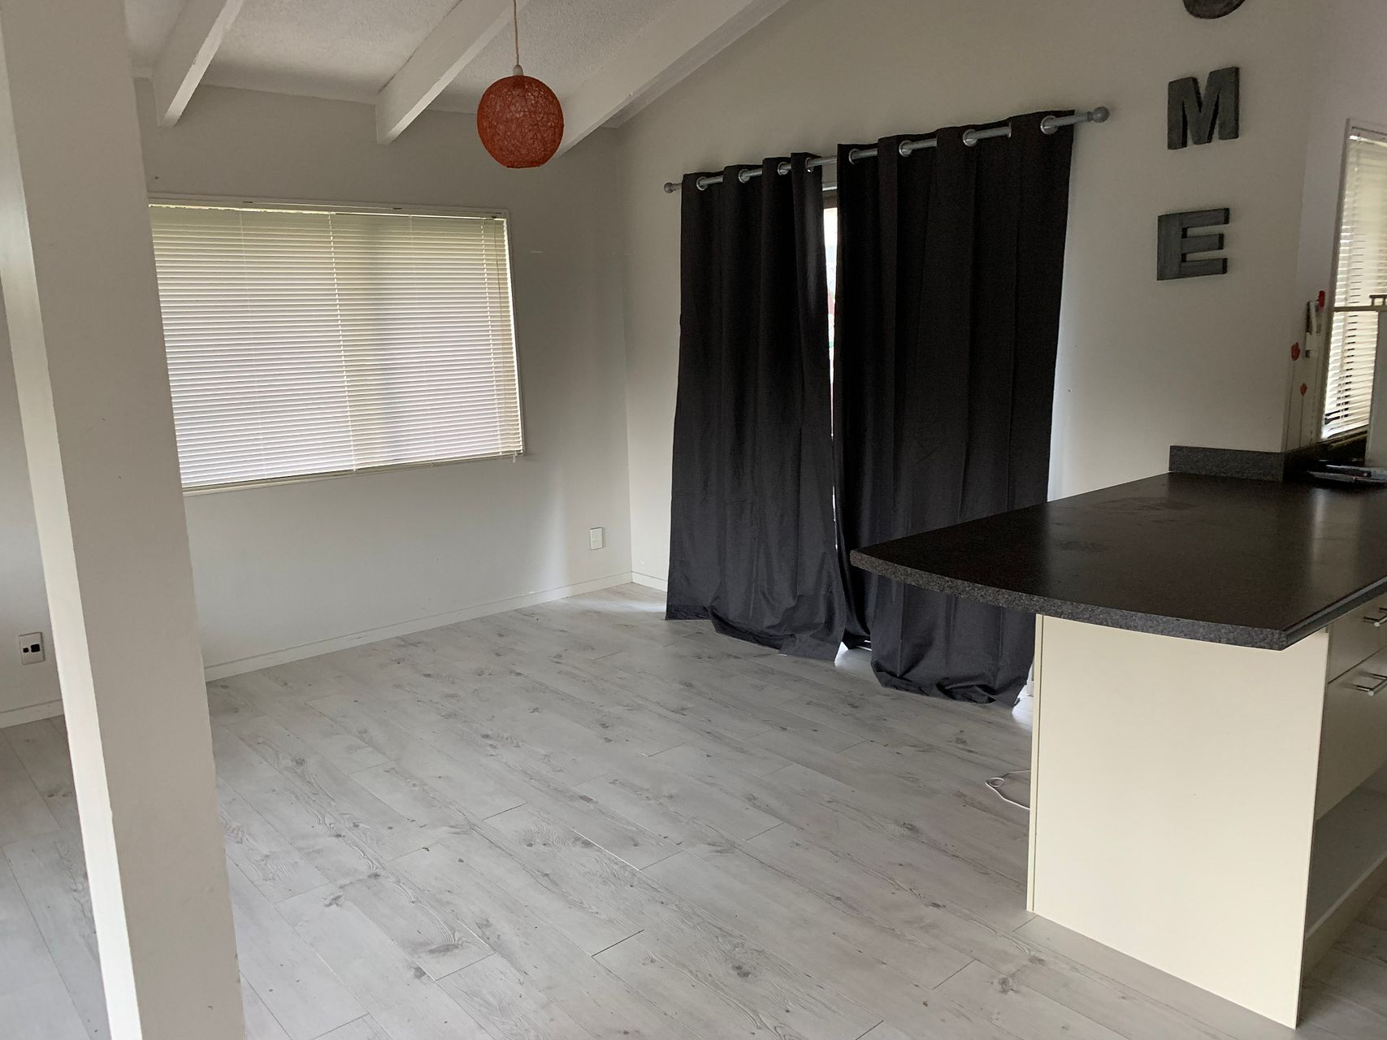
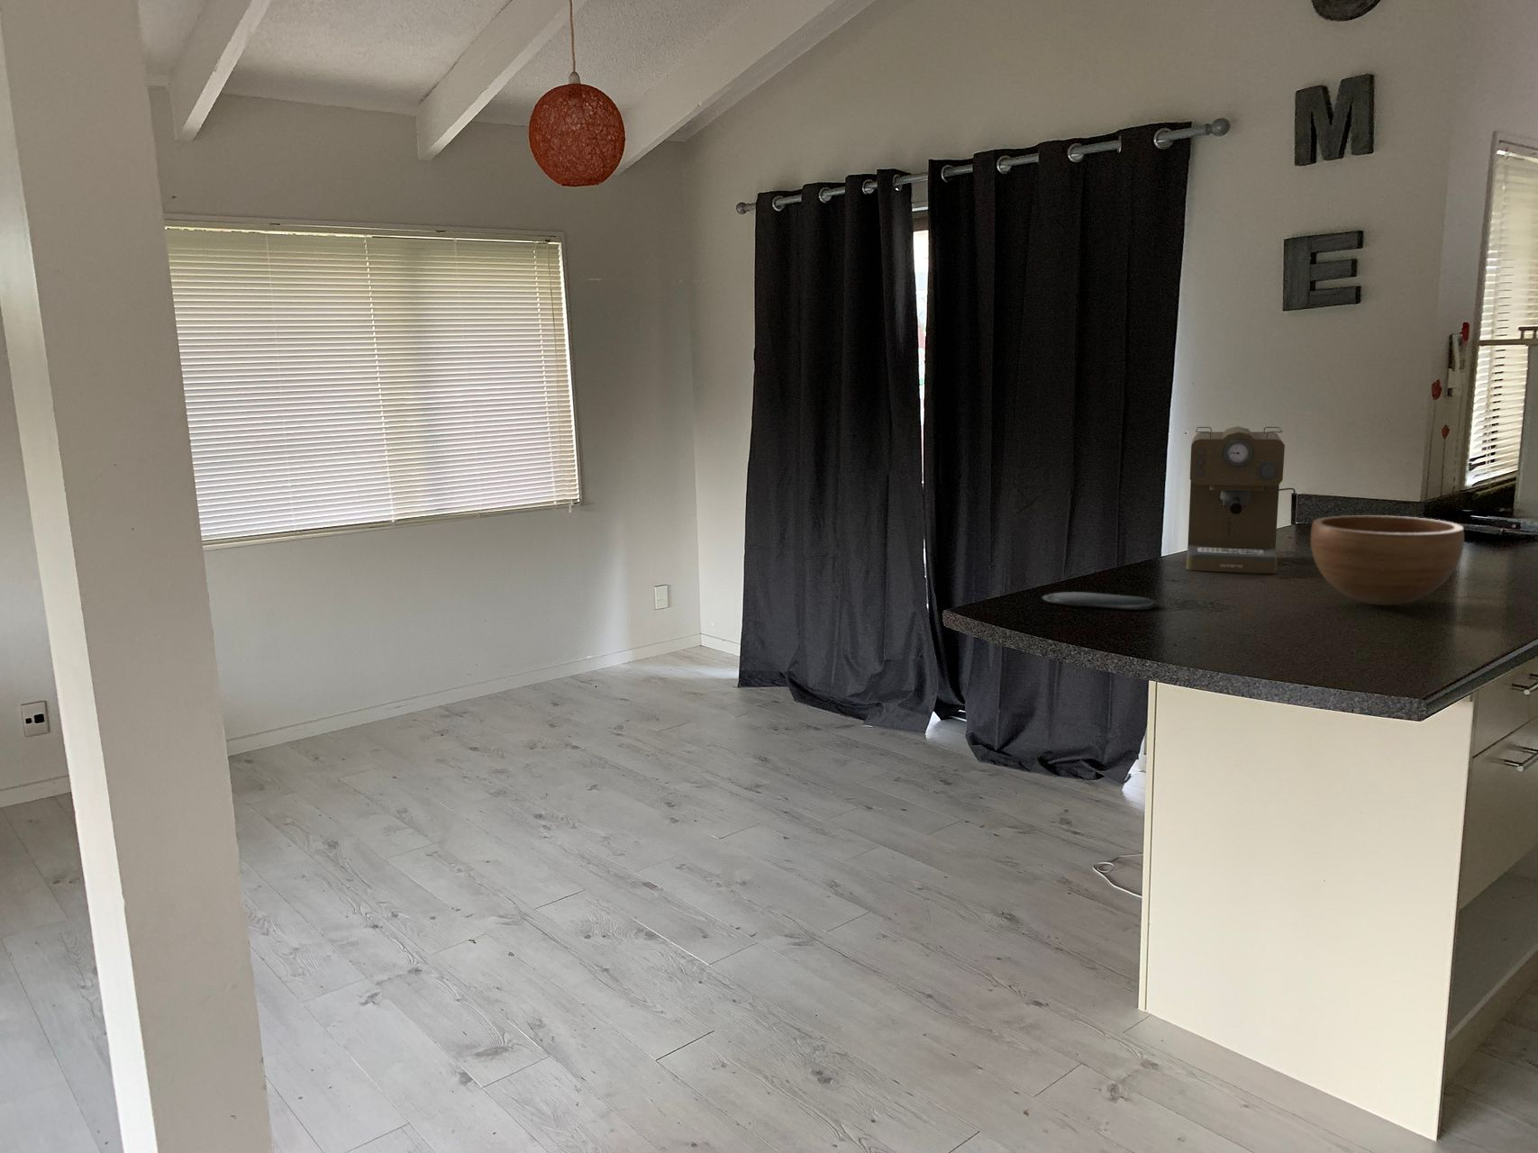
+ coffee maker [1186,425,1298,575]
+ oval tray [1041,591,1160,610]
+ bowl [1309,515,1465,607]
